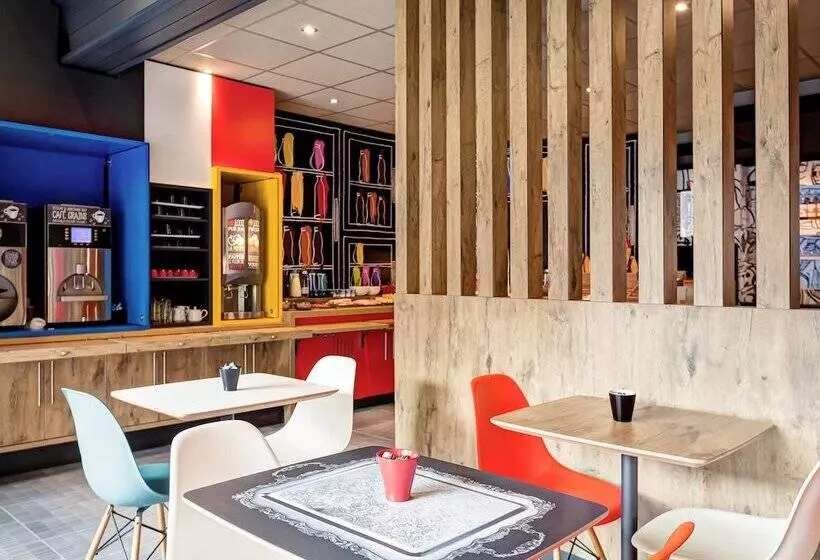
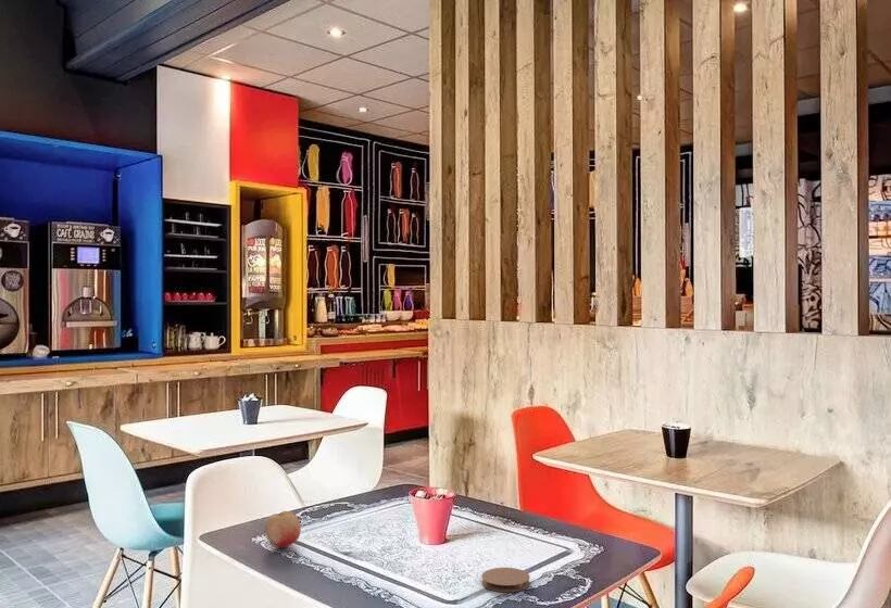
+ fruit [264,510,302,548]
+ coaster [480,567,531,593]
